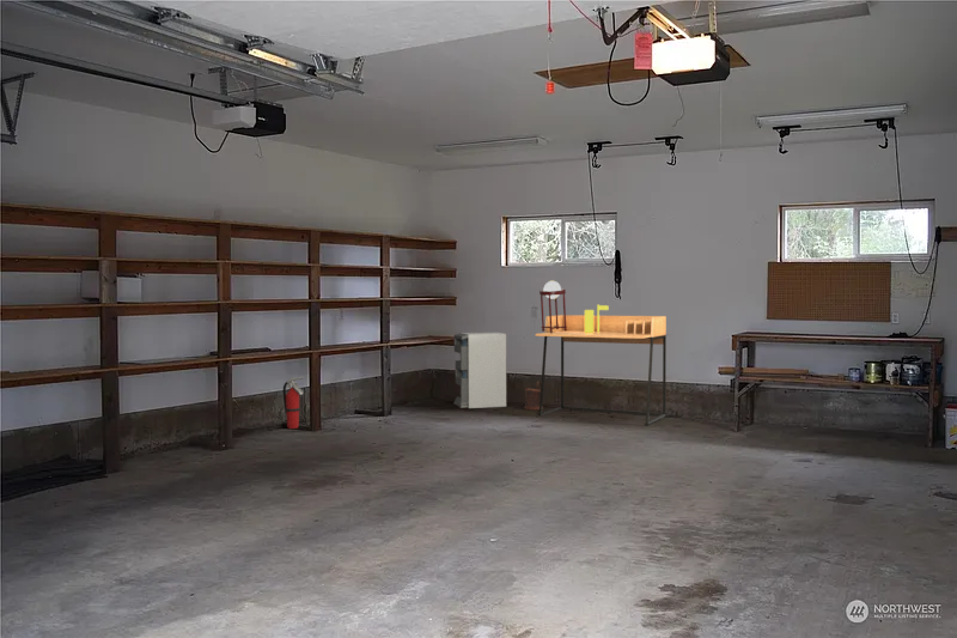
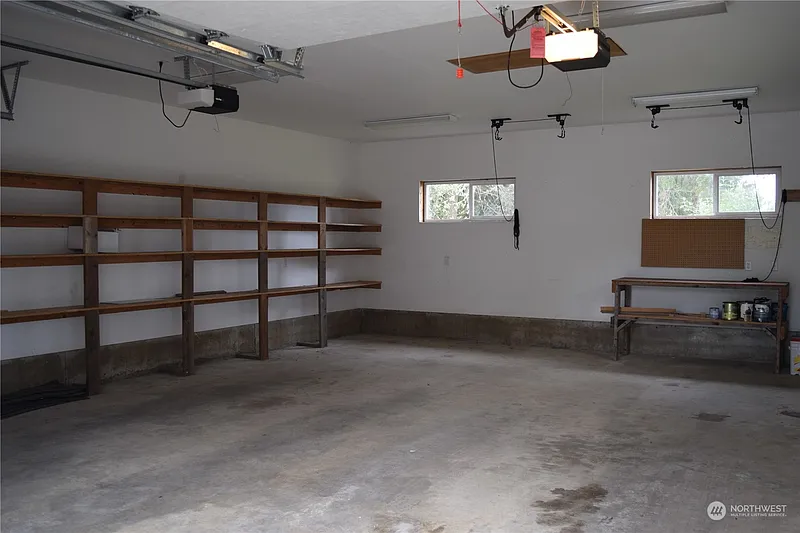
- table lamp [538,279,567,333]
- bucket [523,381,544,411]
- fire extinguisher [282,376,305,430]
- desk [535,314,668,426]
- letter holder [584,304,609,333]
- storage cabinet [452,332,507,409]
